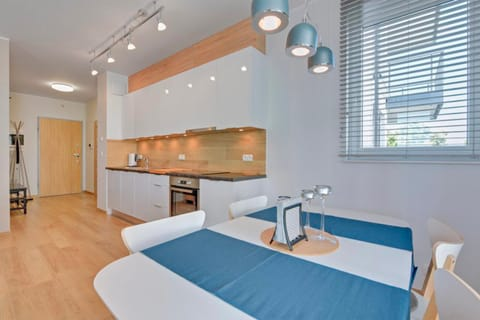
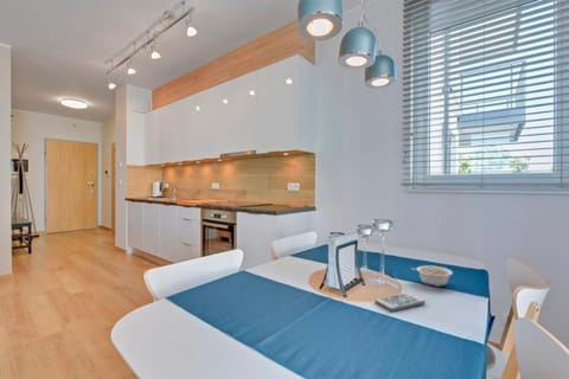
+ smartphone [373,291,427,313]
+ legume [410,264,454,288]
